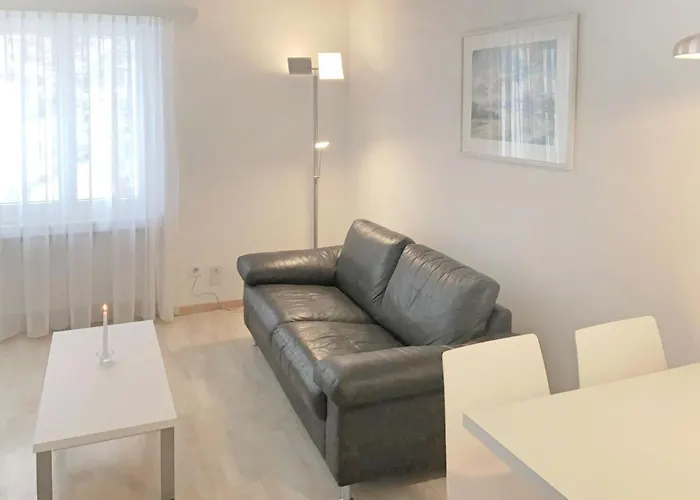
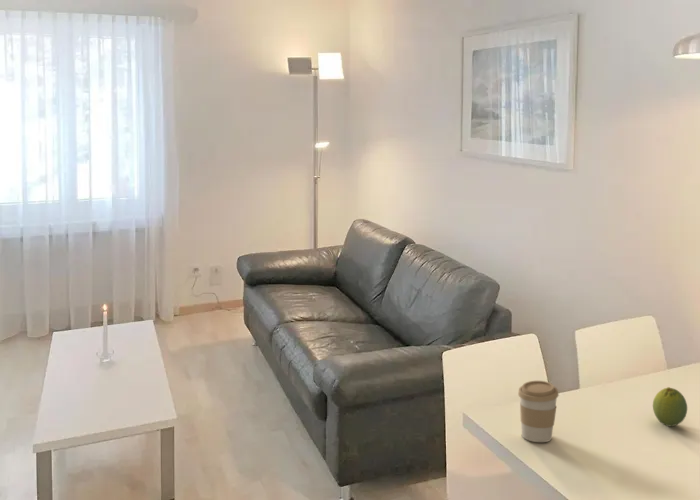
+ coffee cup [517,380,560,443]
+ fruit [652,386,688,427]
